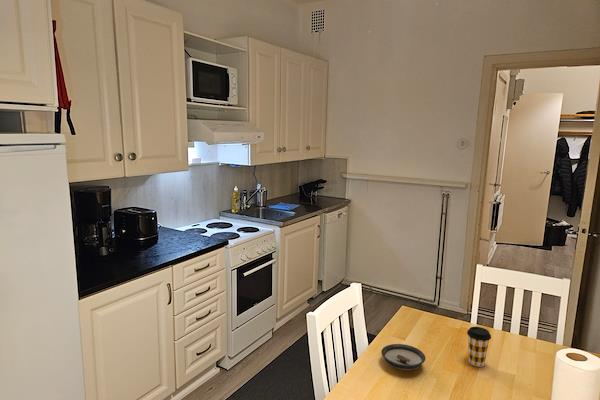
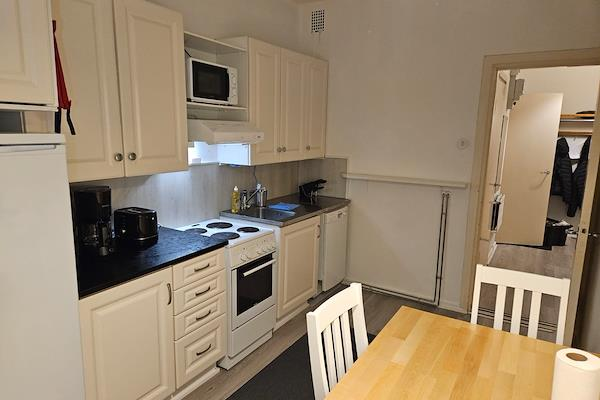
- coffee cup [466,326,492,368]
- saucer [380,343,426,371]
